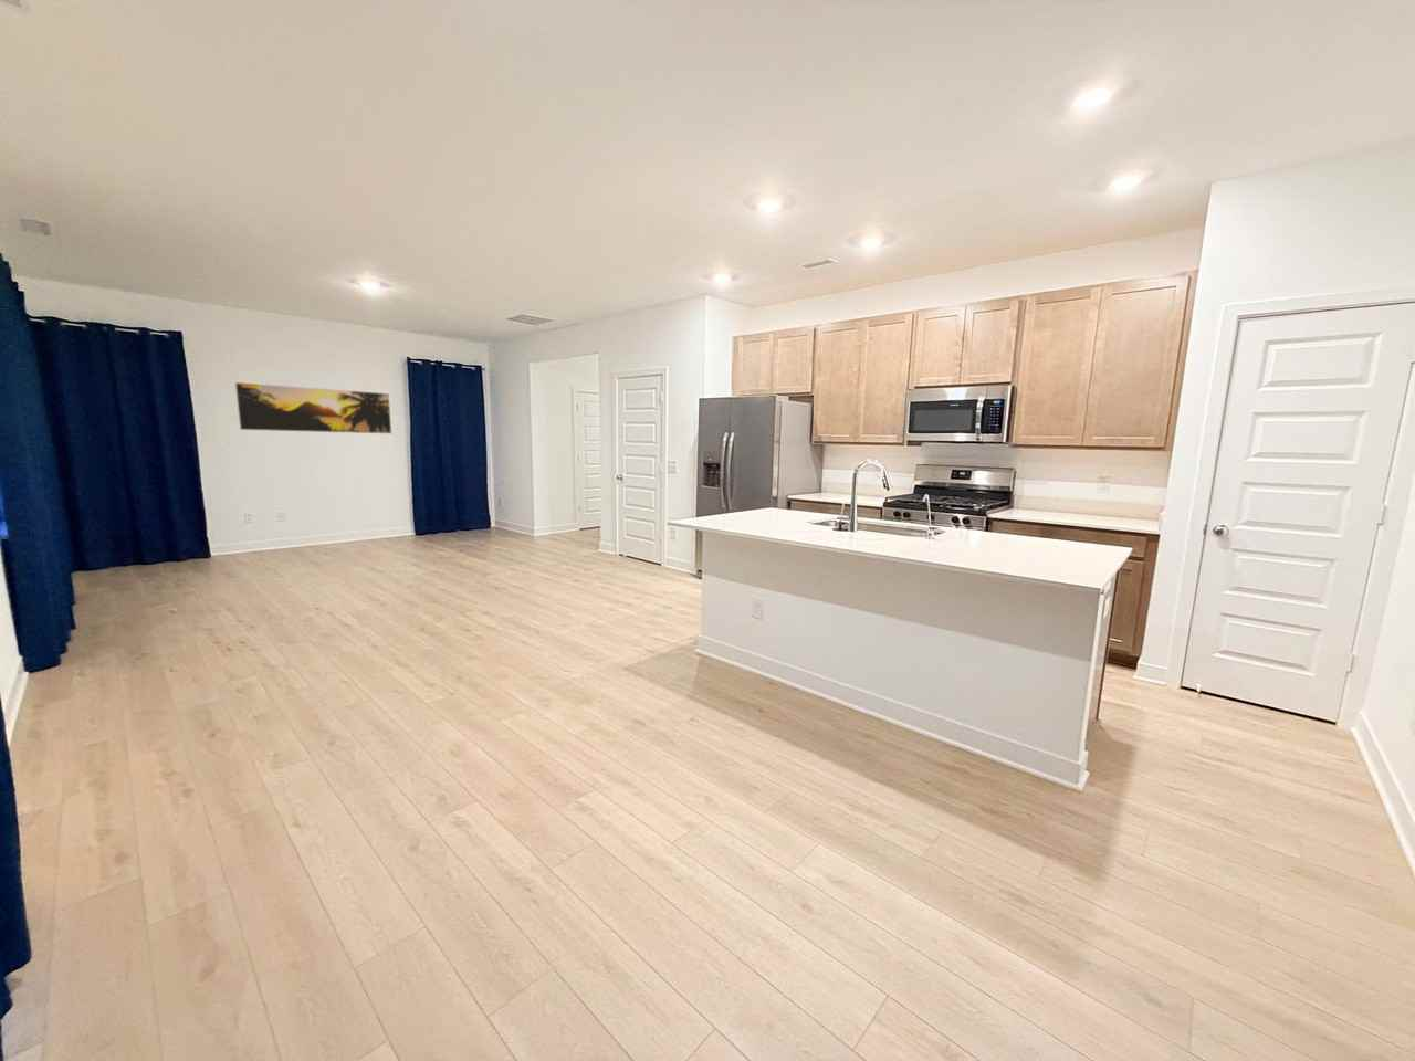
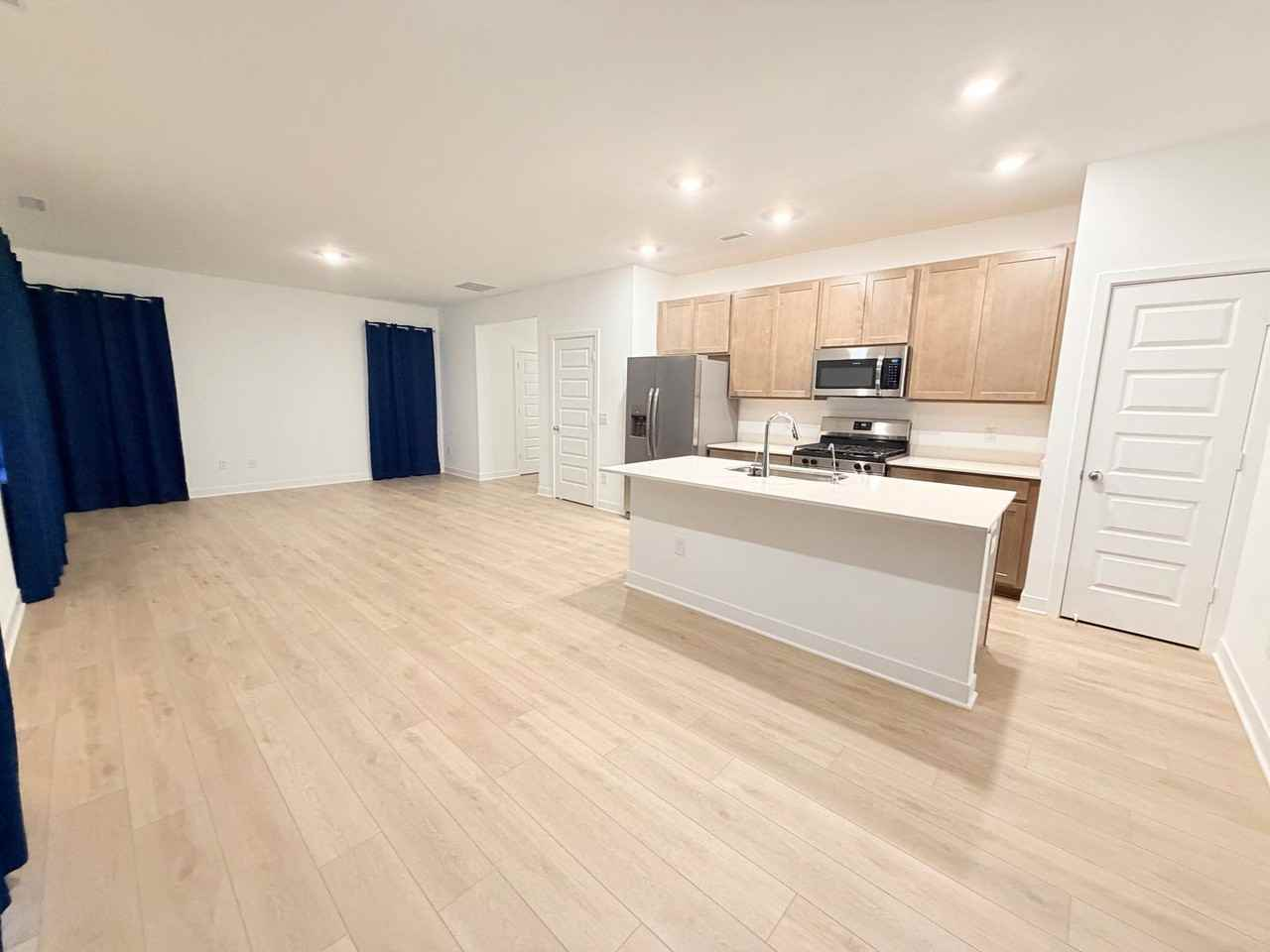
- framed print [234,381,392,435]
